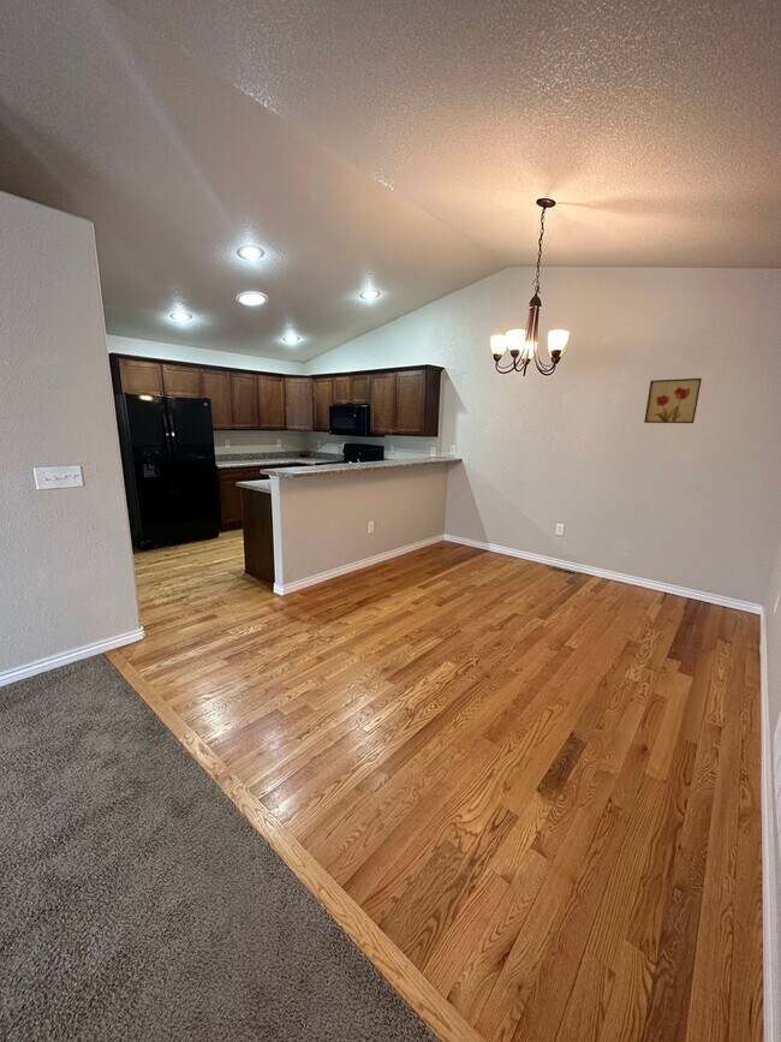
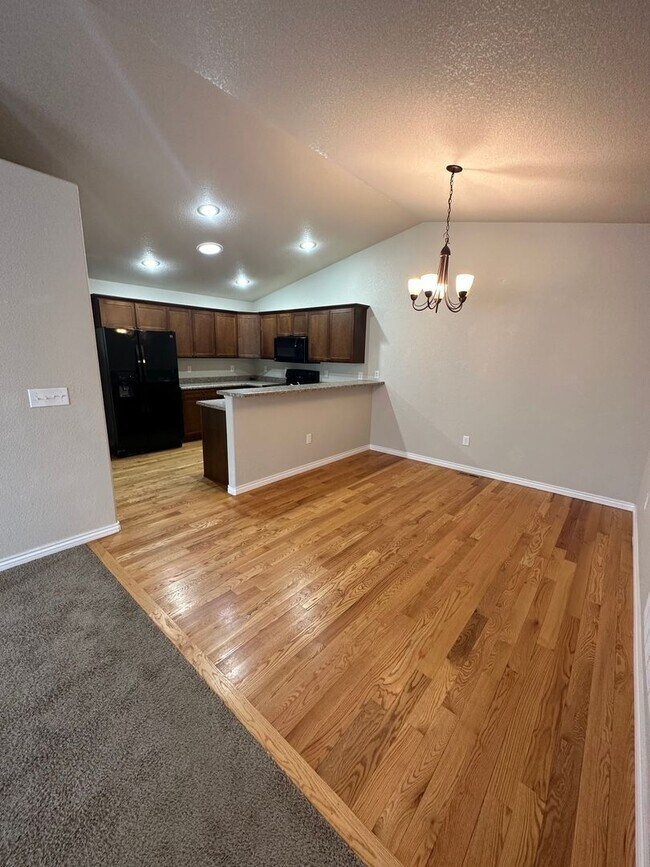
- wall art [643,377,703,424]
